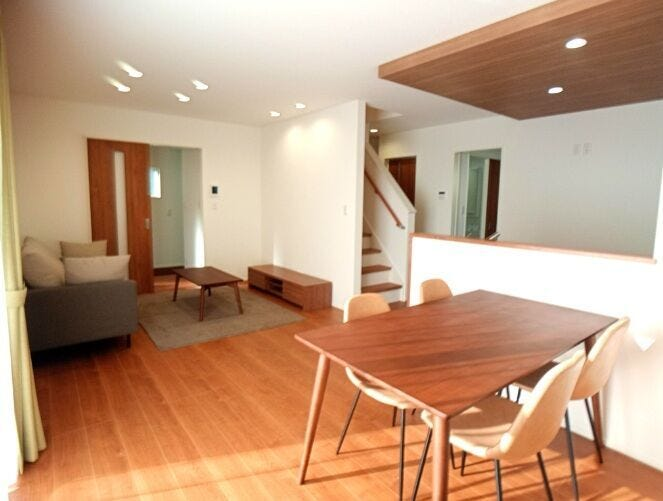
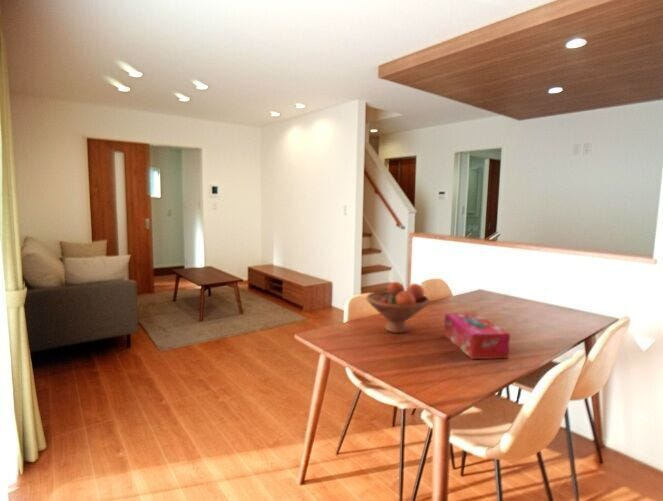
+ tissue box [443,313,511,360]
+ fruit bowl [365,281,431,334]
